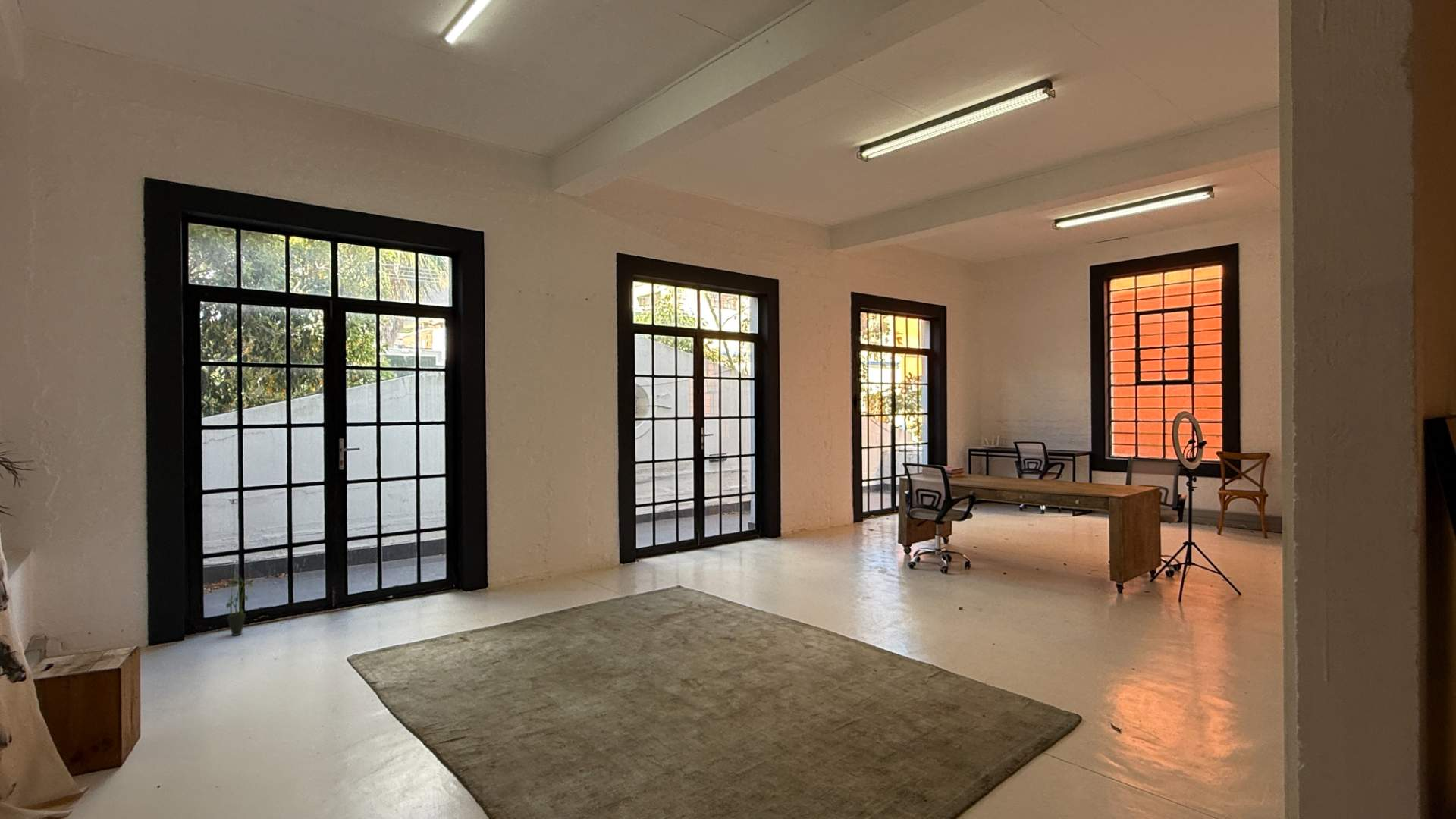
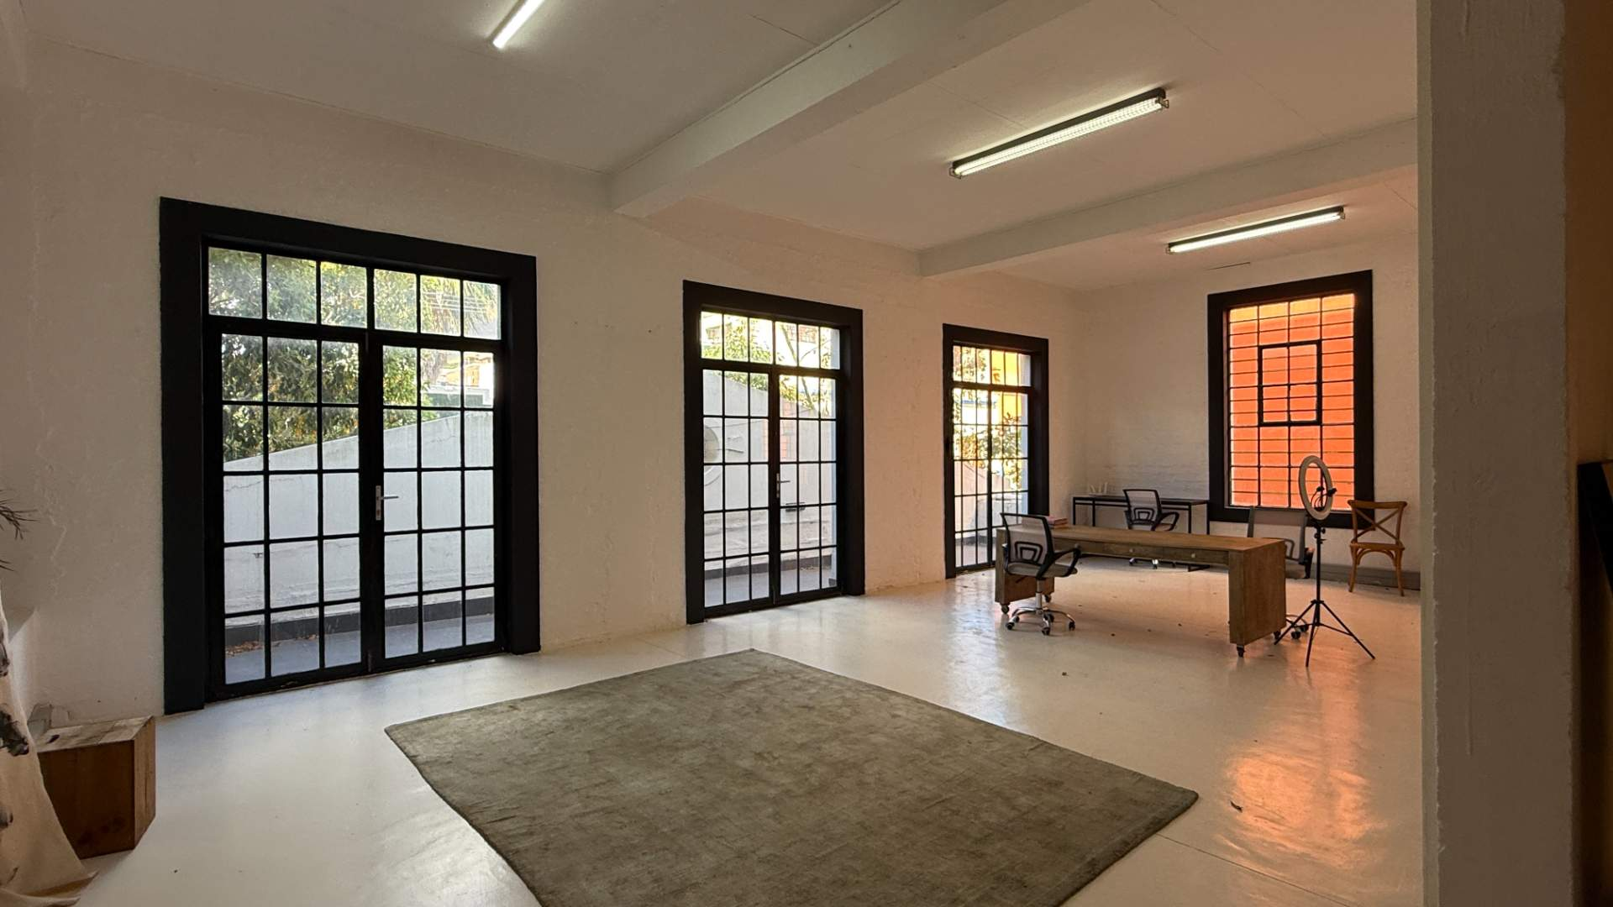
- potted plant [225,575,253,636]
